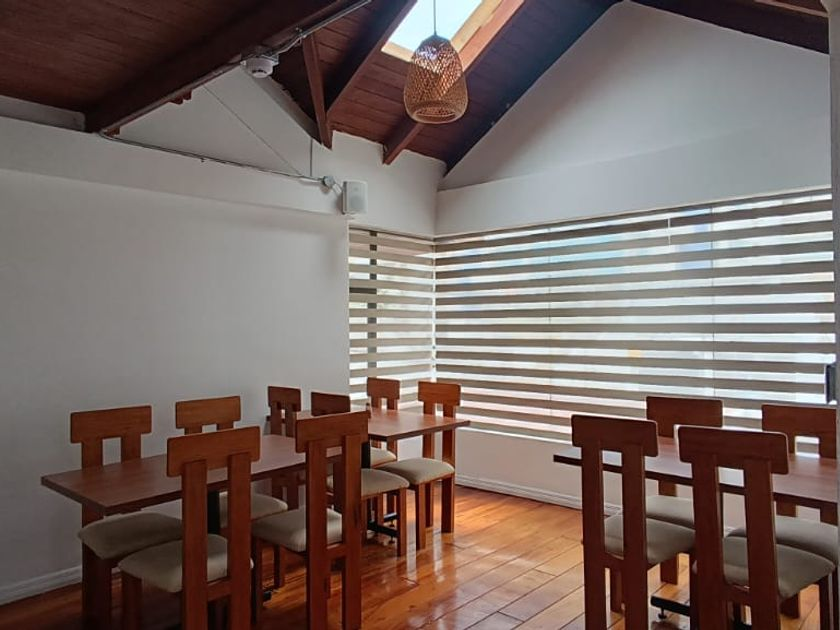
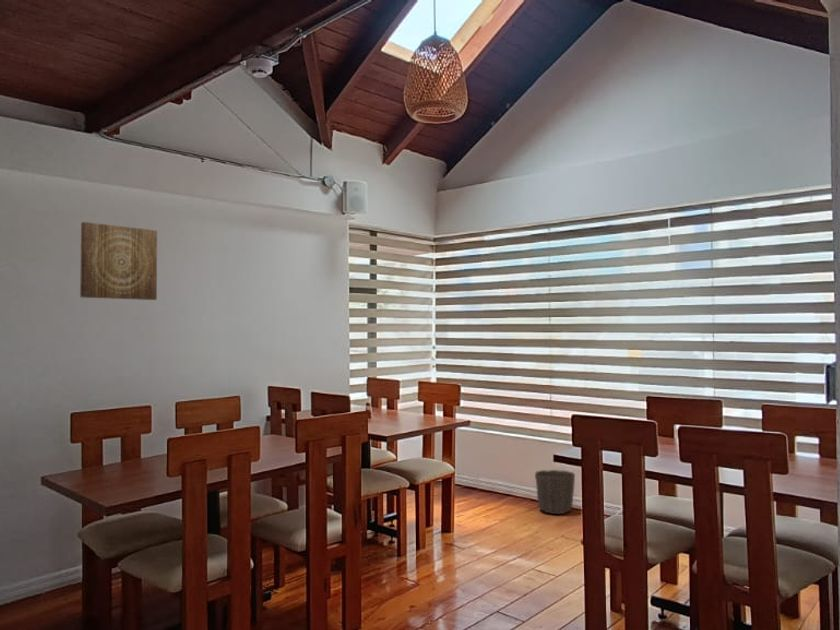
+ waste basket [534,469,576,515]
+ wall art [79,221,158,301]
